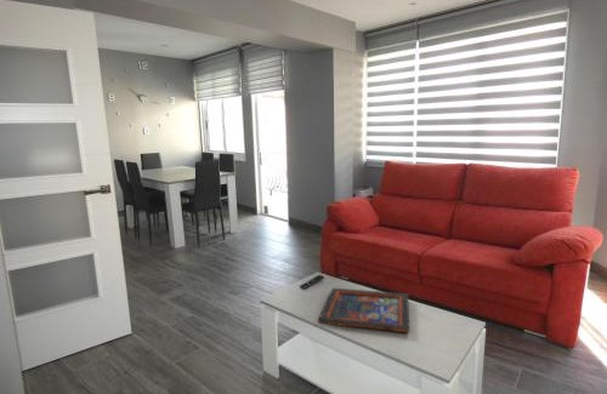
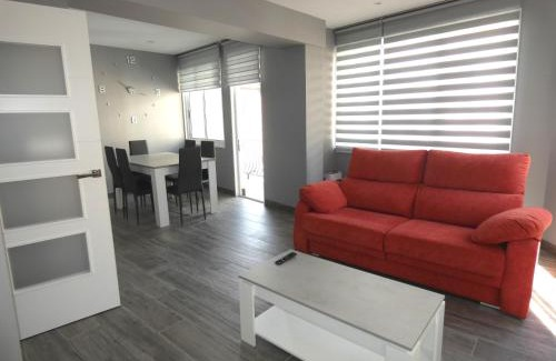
- religious icon [317,287,410,333]
